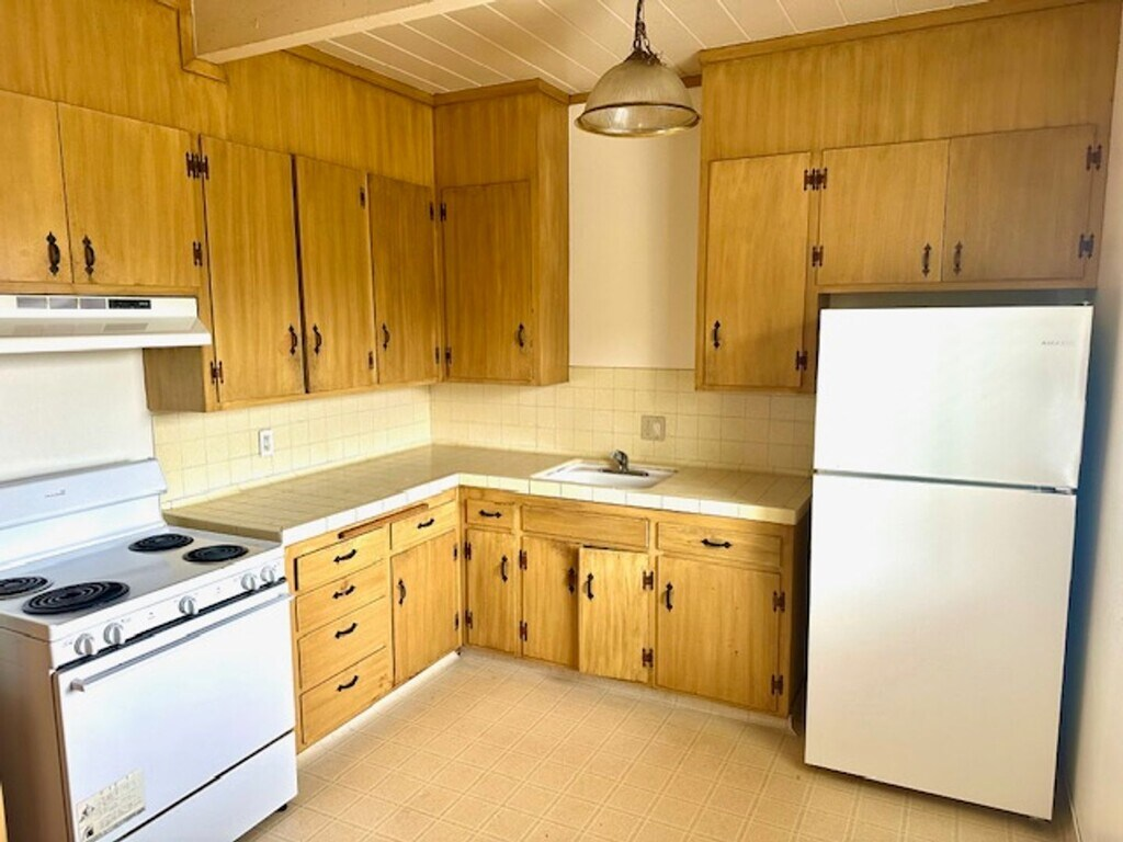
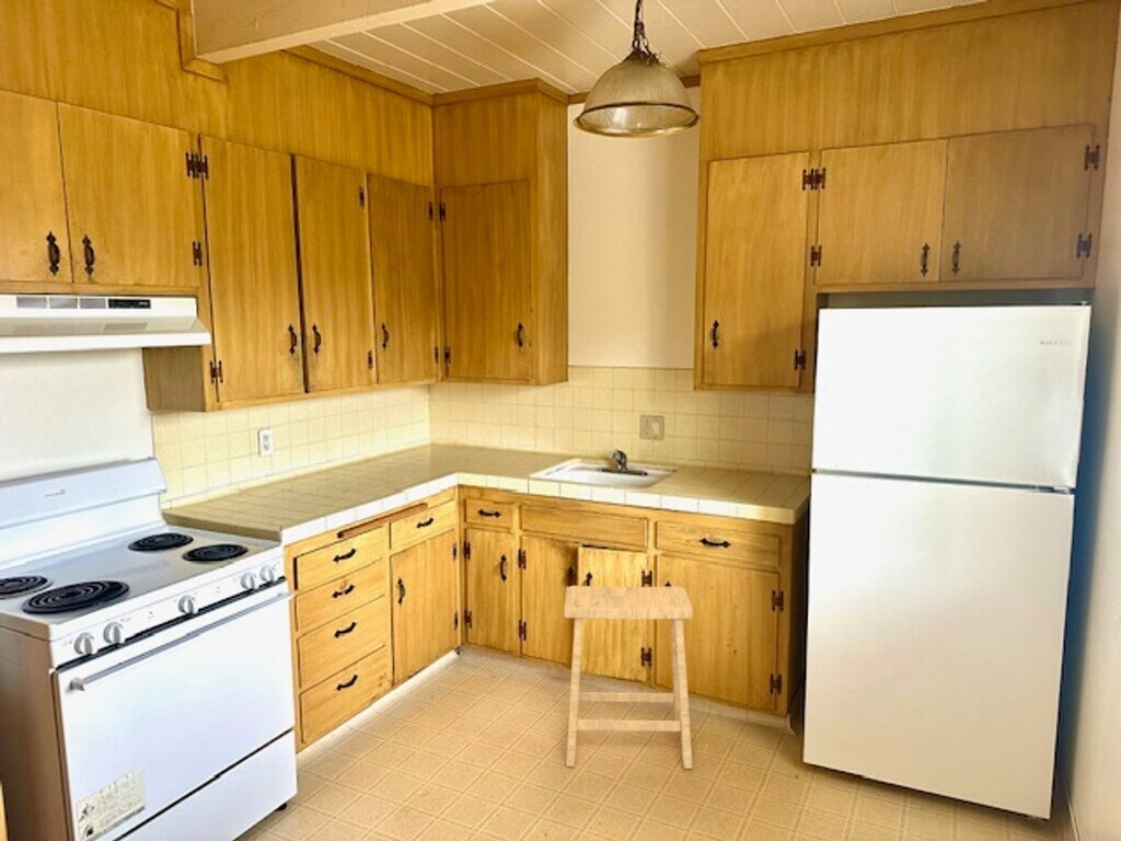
+ stool [563,585,694,770]
